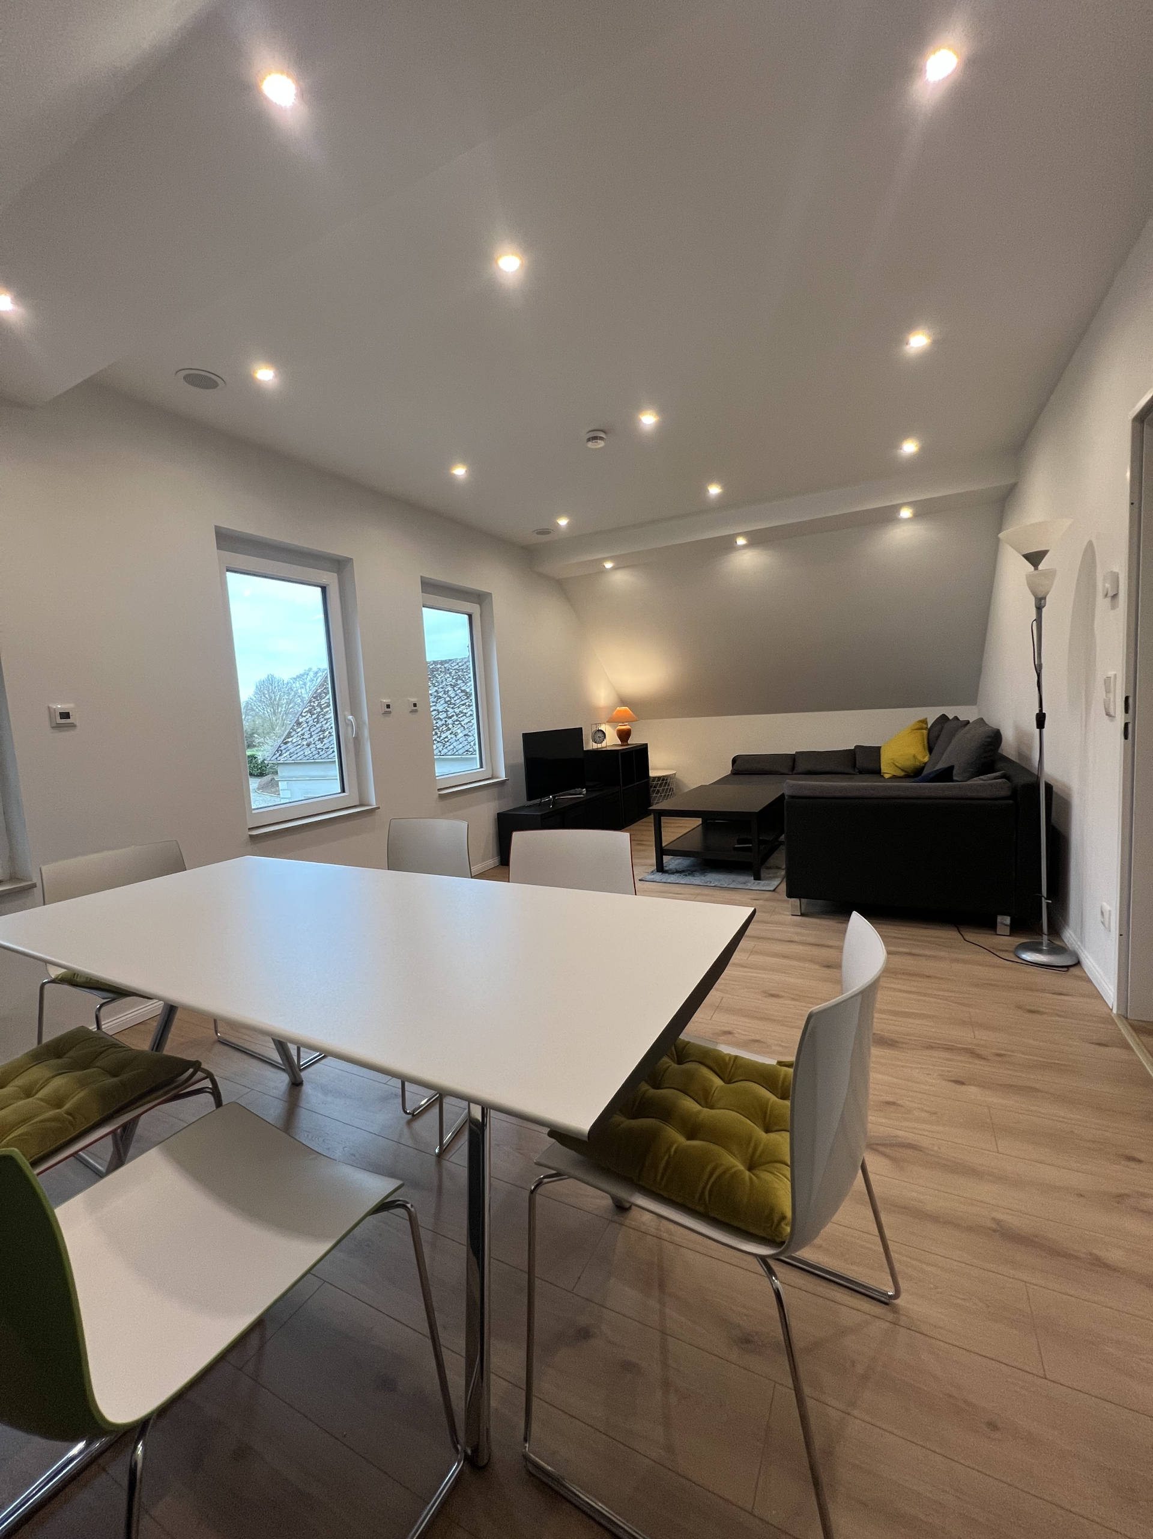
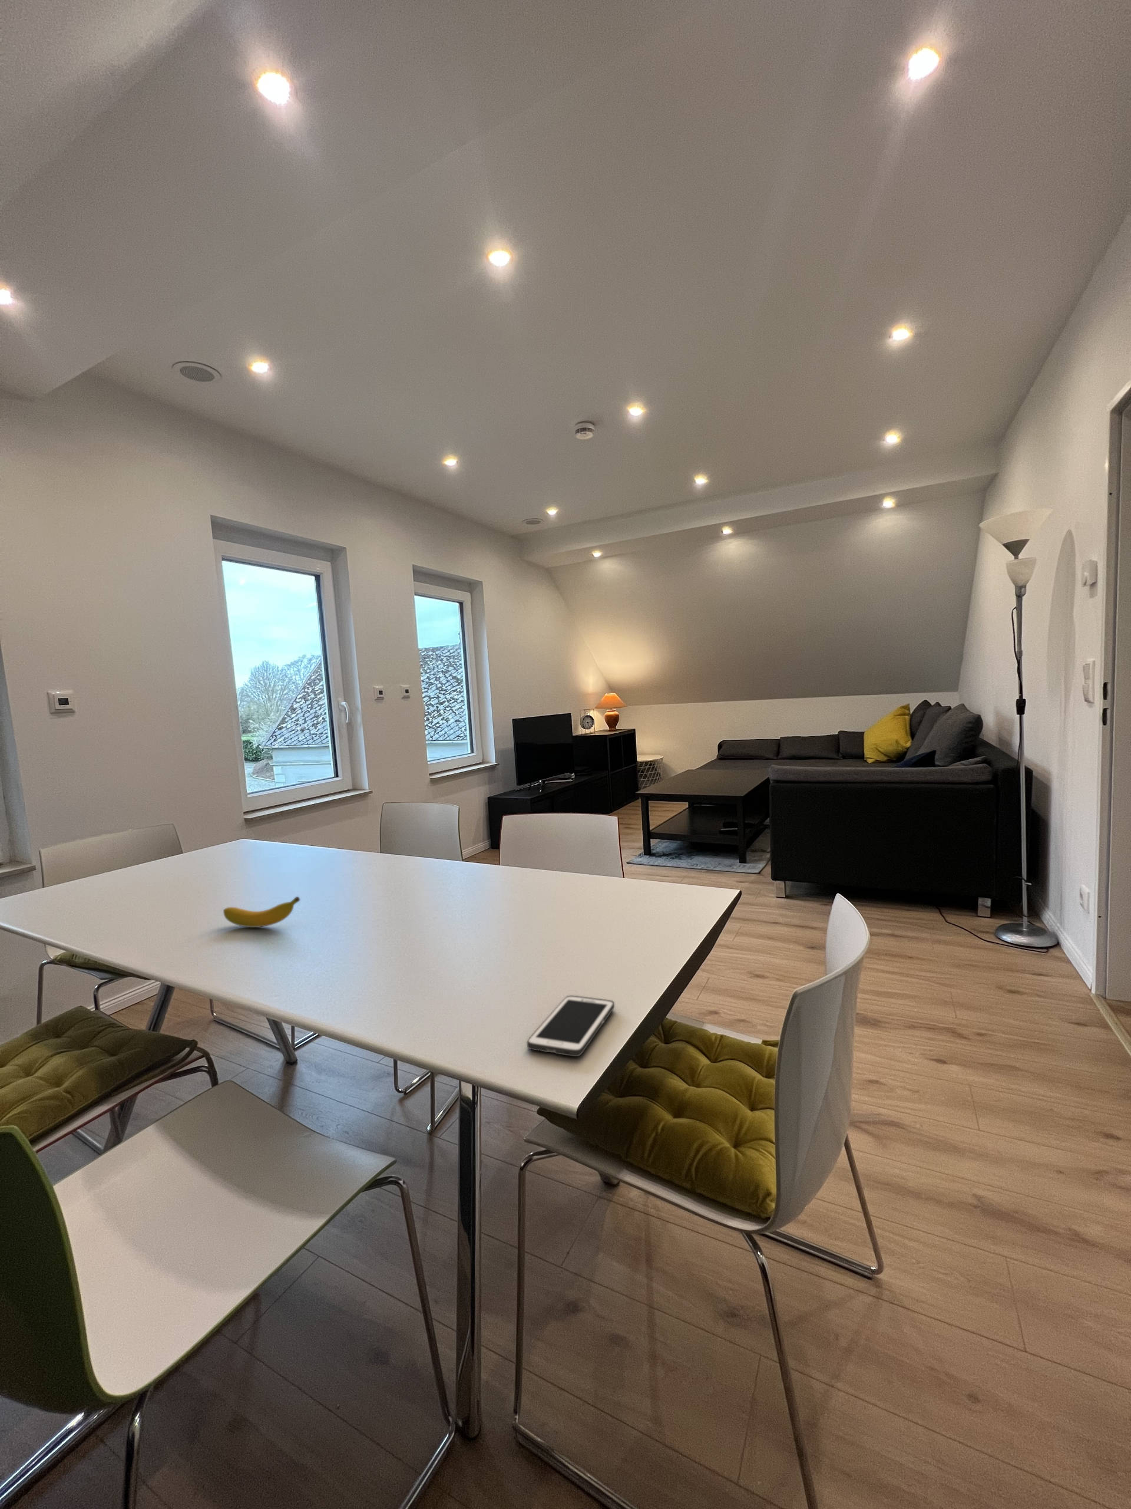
+ banana [222,896,301,928]
+ cell phone [526,995,615,1056]
